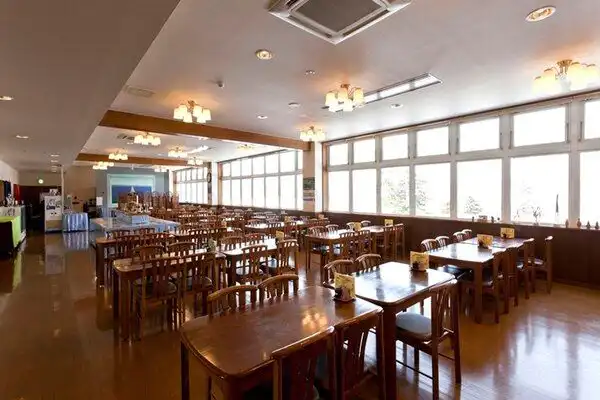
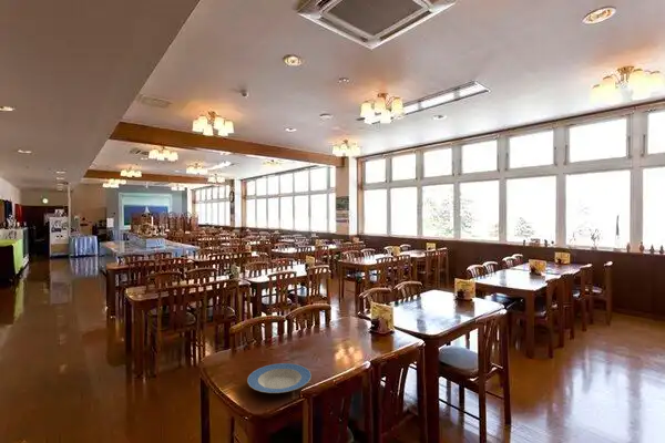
+ plate [246,362,313,394]
